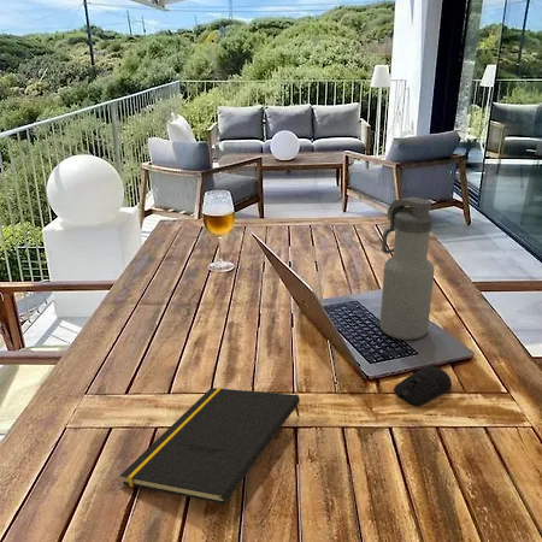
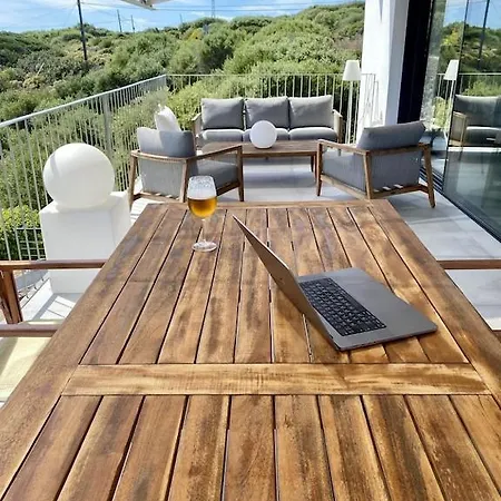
- notepad [119,387,301,506]
- water bottle [379,195,435,341]
- computer mouse [393,365,453,408]
